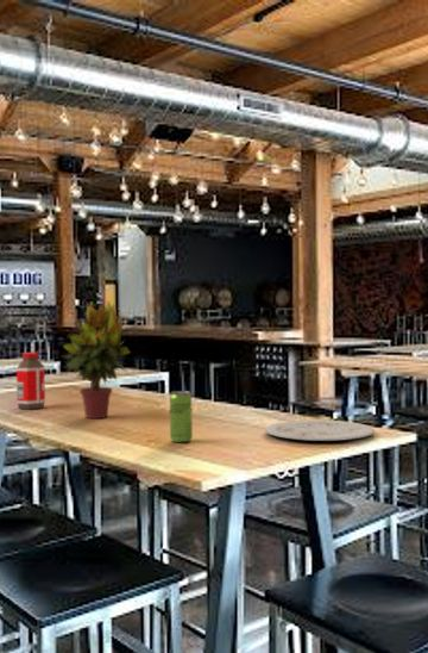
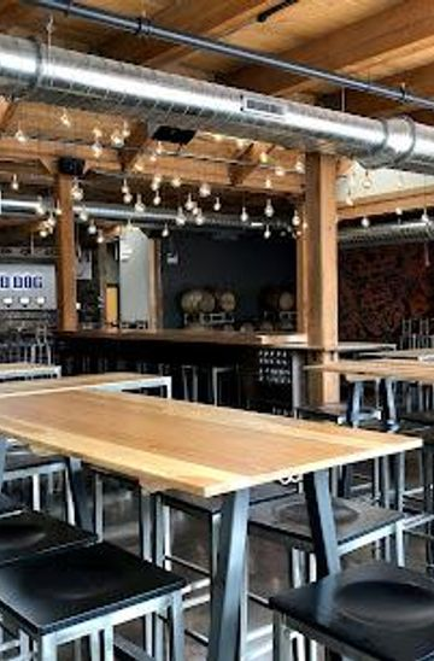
- plate [264,419,376,442]
- beverage can [169,390,194,443]
- potted plant [61,300,132,419]
- bottle [15,352,46,410]
